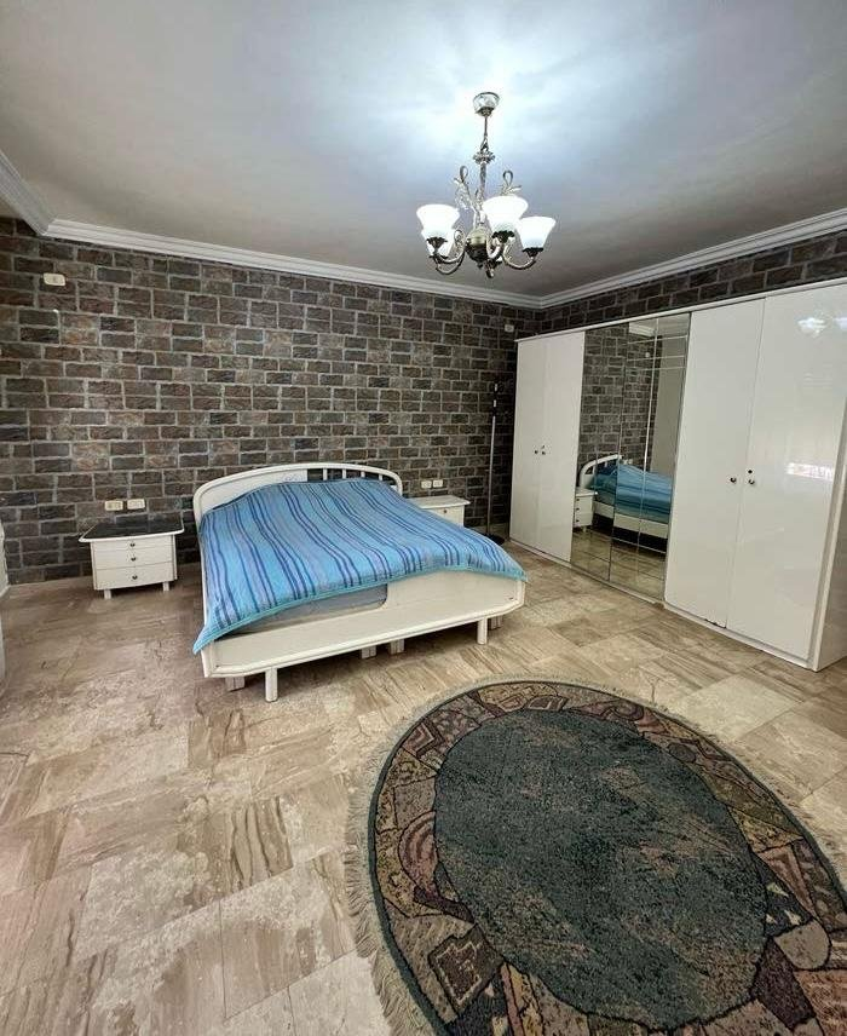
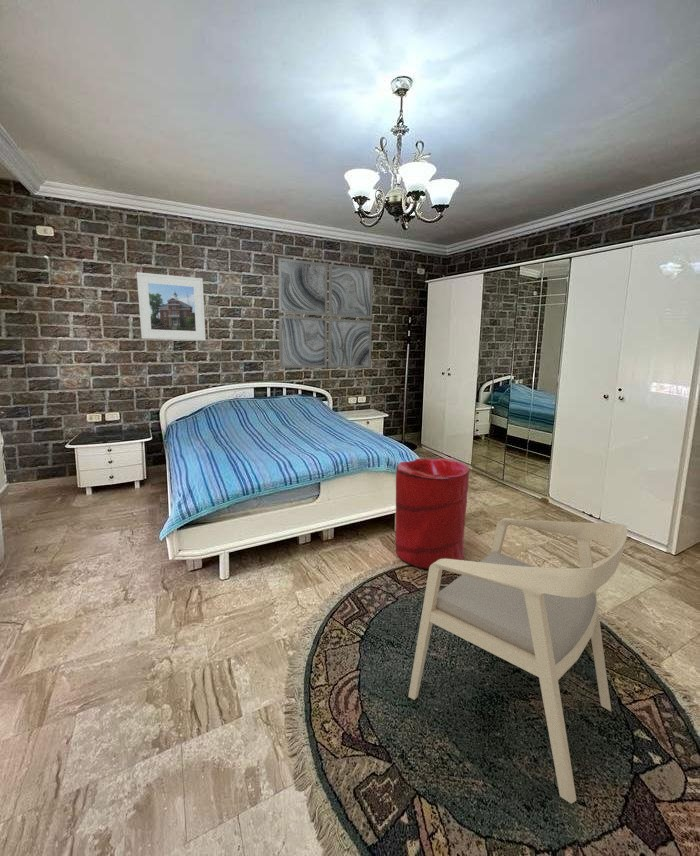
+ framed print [136,271,207,341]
+ wall art [277,257,374,369]
+ laundry hamper [394,457,471,570]
+ armchair [407,517,628,805]
